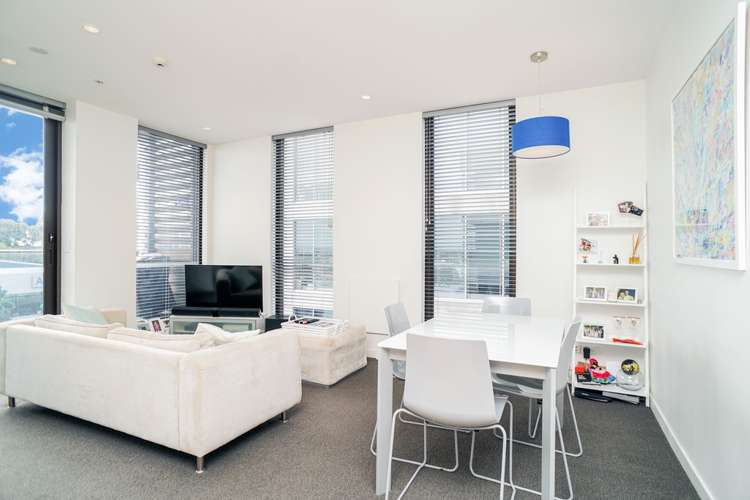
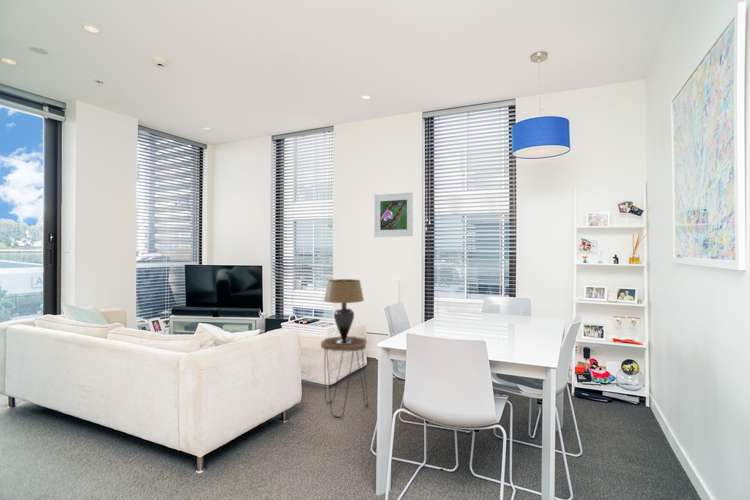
+ side table [320,335,369,419]
+ table lamp [323,278,365,343]
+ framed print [373,191,415,238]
